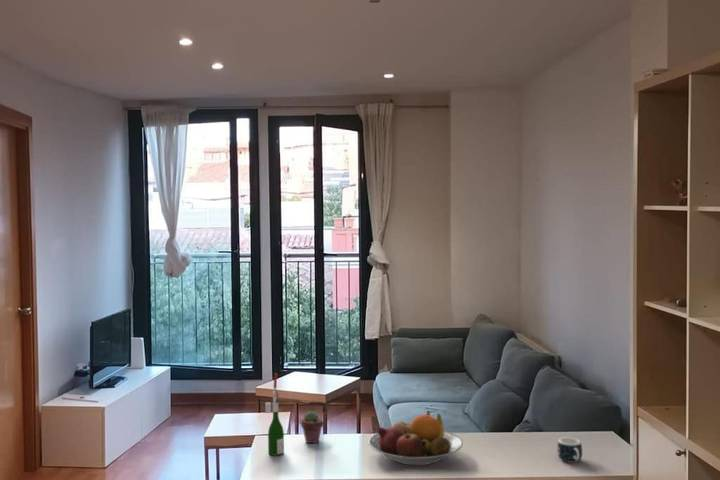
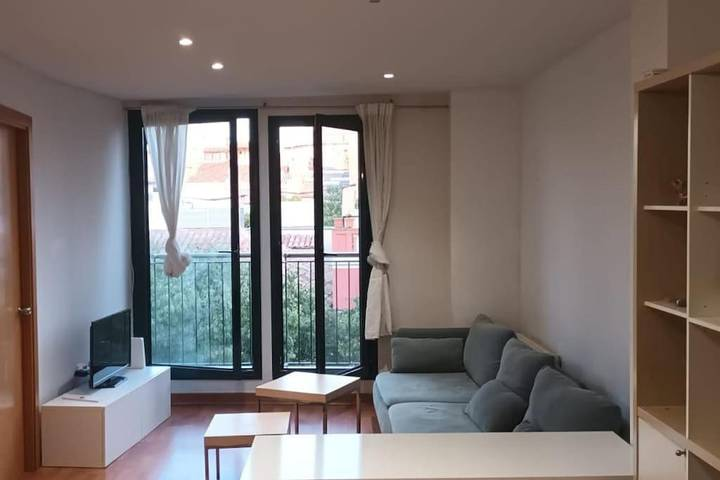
- fruit bowl [368,409,464,466]
- potted succulent [300,410,325,444]
- mug [556,437,583,464]
- wine bottle [264,372,285,457]
